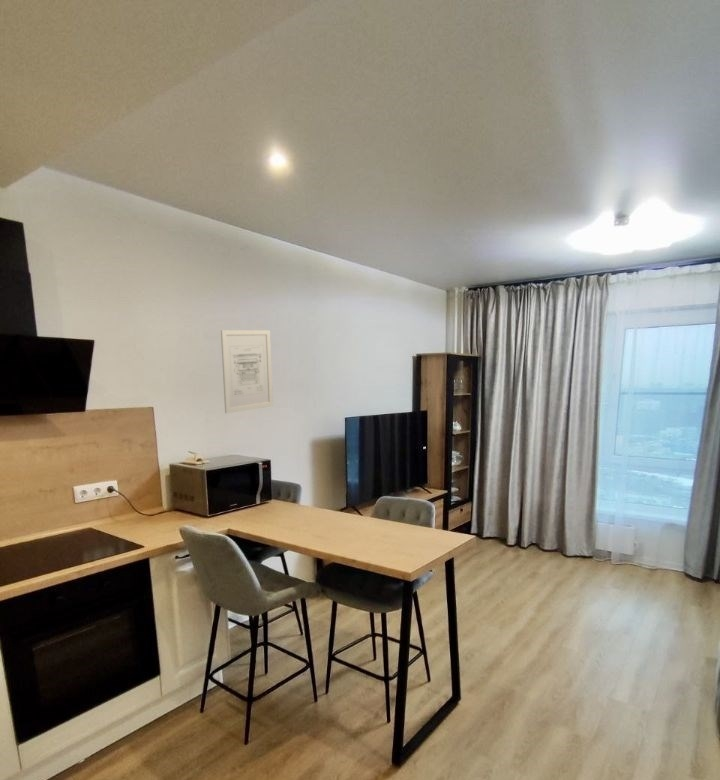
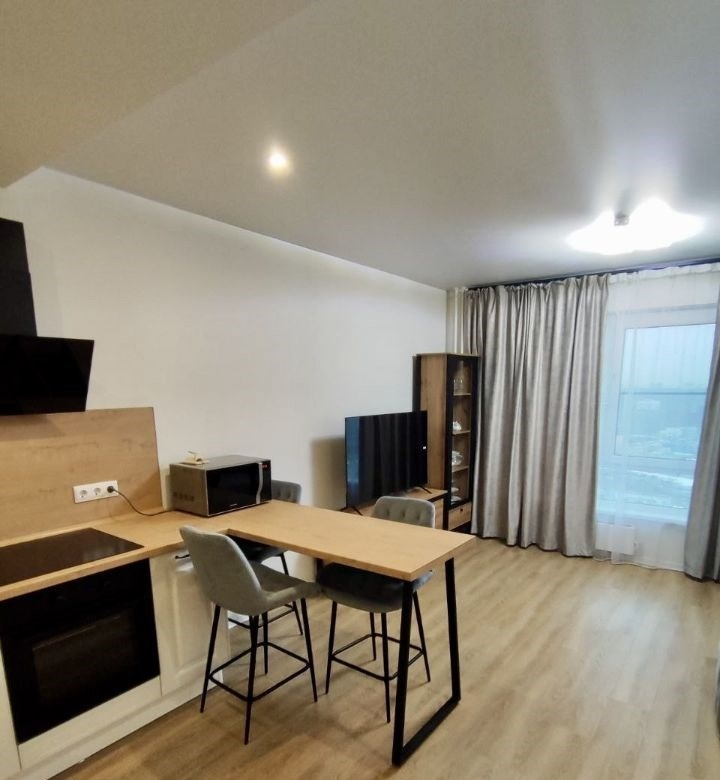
- wall art [220,329,274,414]
